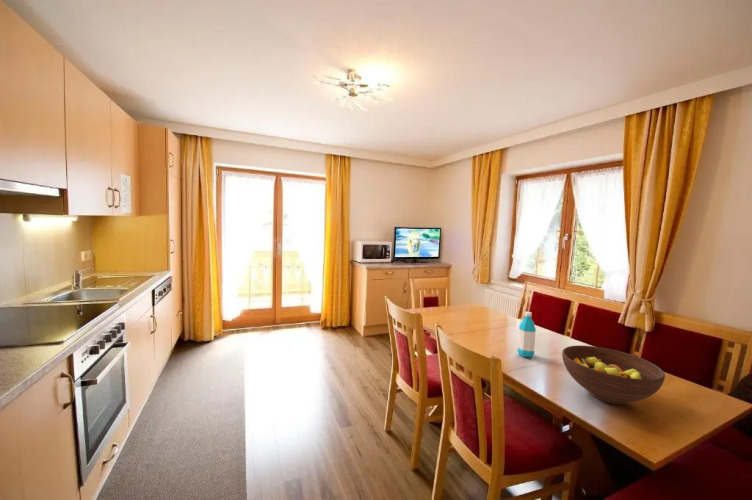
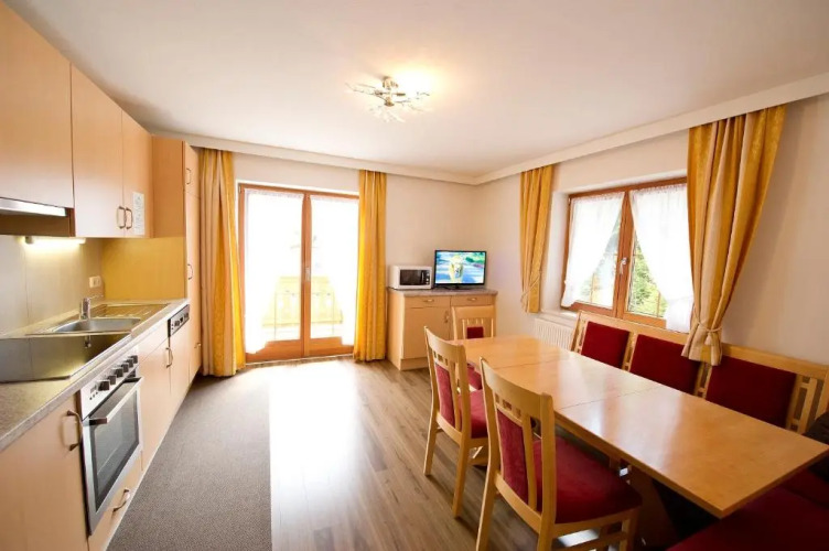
- fruit bowl [561,345,666,405]
- water bottle [517,311,537,358]
